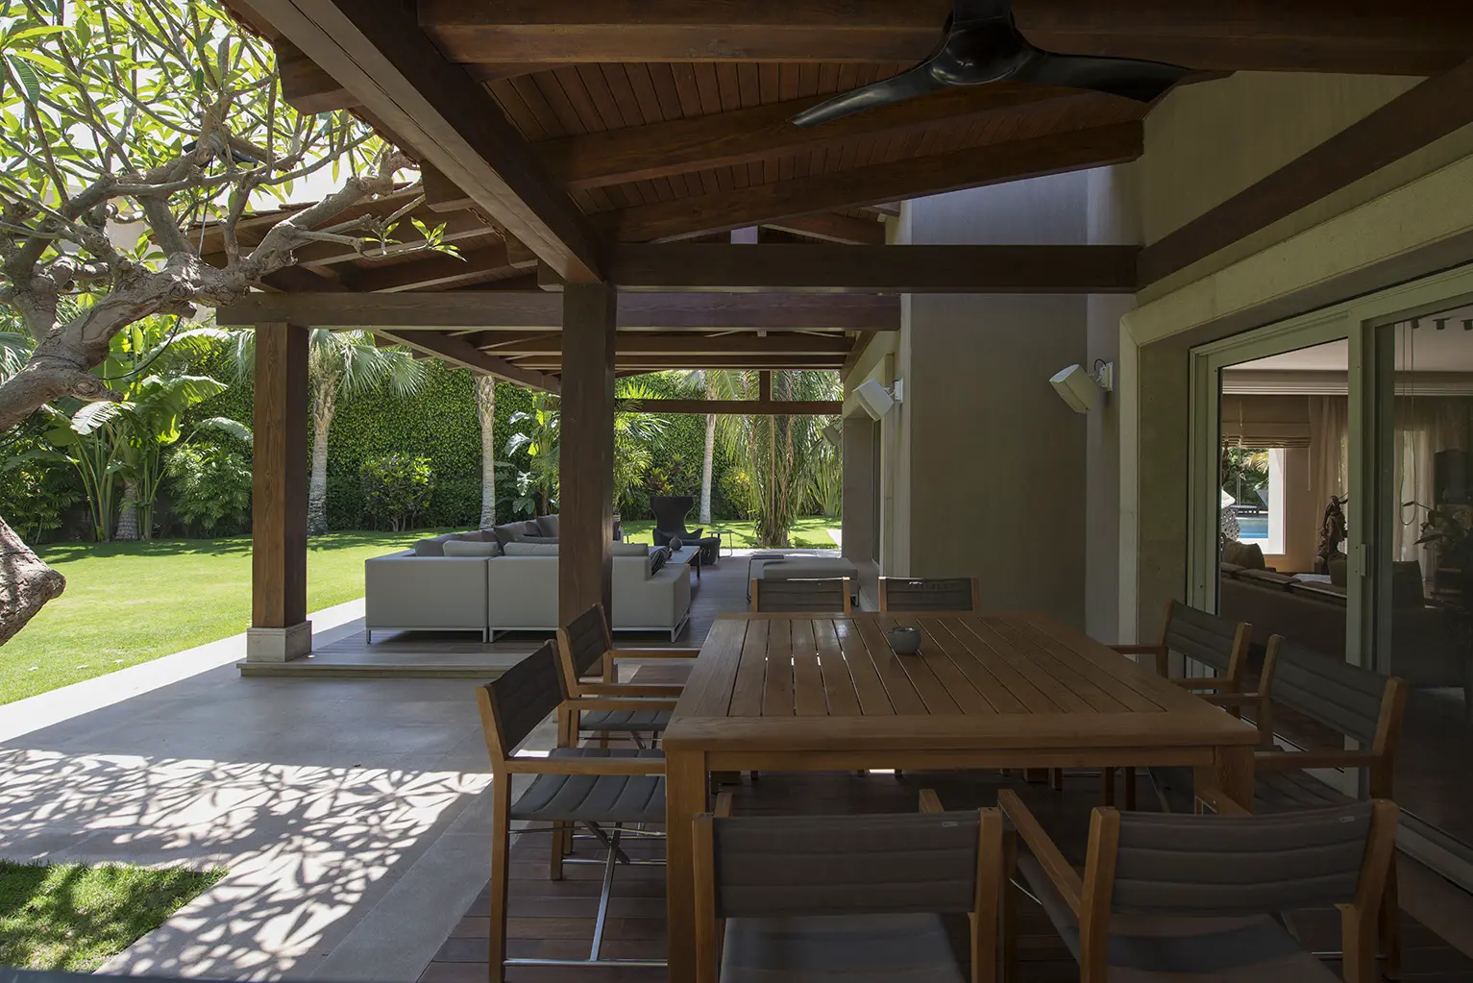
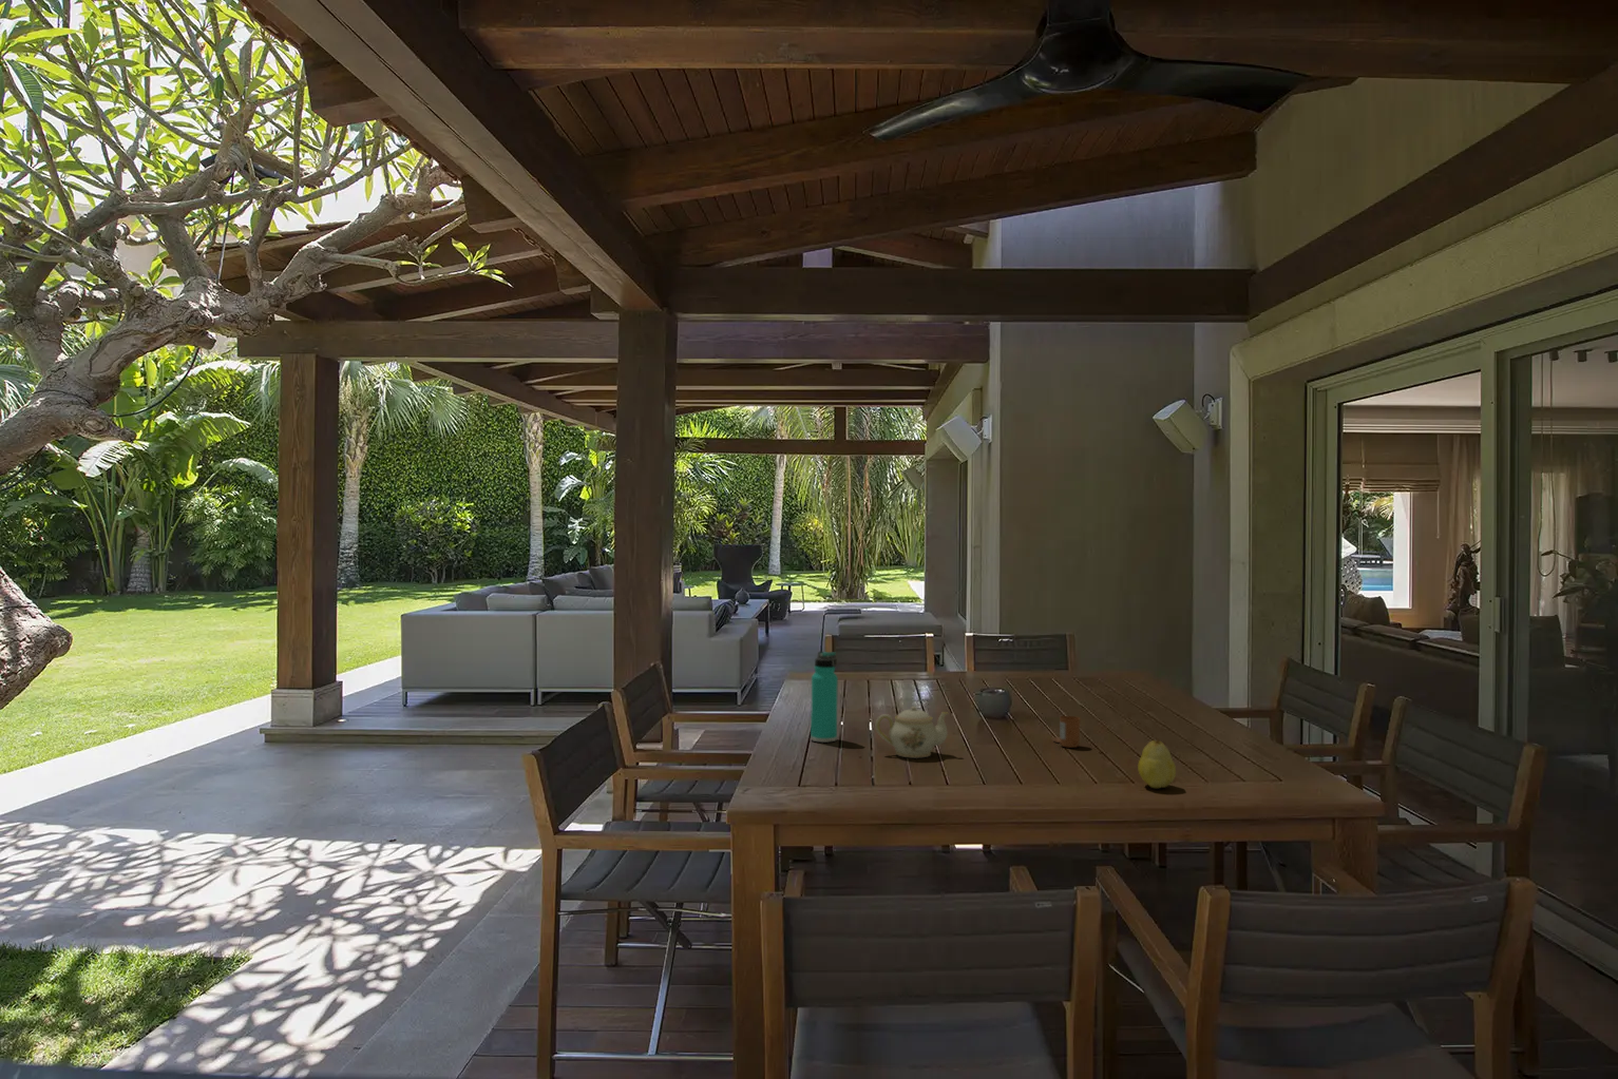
+ candle [1052,715,1082,749]
+ fruit [1137,737,1177,789]
+ teapot [875,704,949,760]
+ thermos bottle [810,650,839,743]
